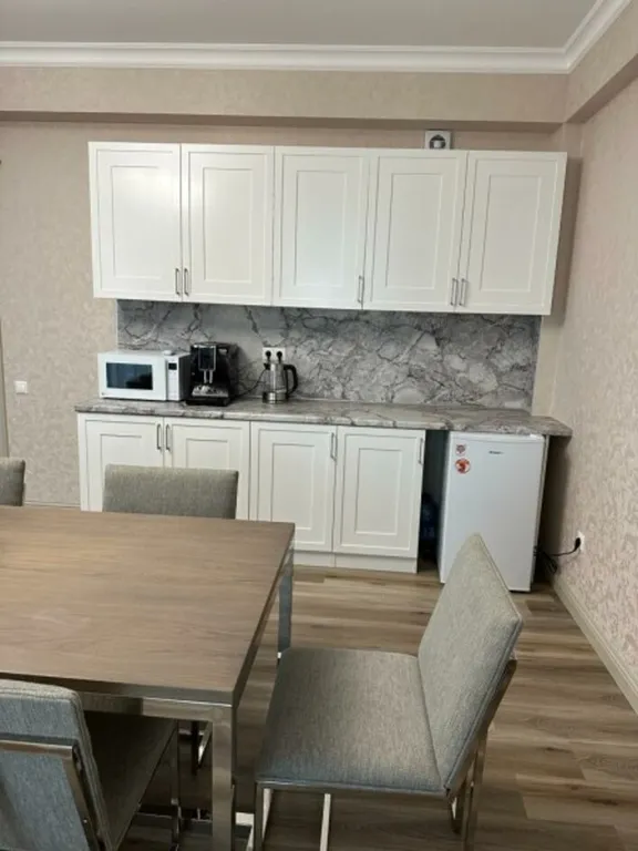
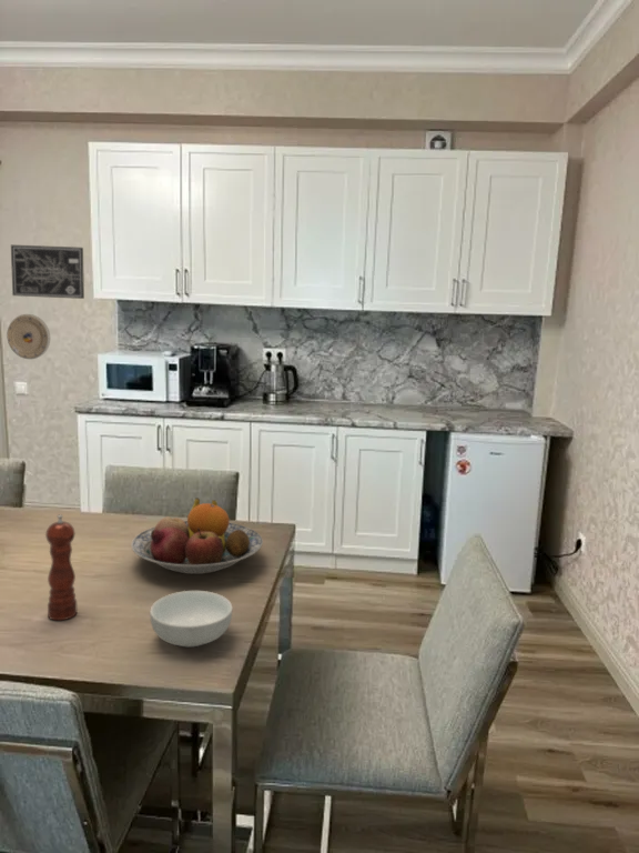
+ fruit bowl [130,496,264,575]
+ wall art [10,244,85,300]
+ plate [6,313,51,360]
+ cereal bowl [149,590,233,648]
+ pepper mill [44,513,79,621]
